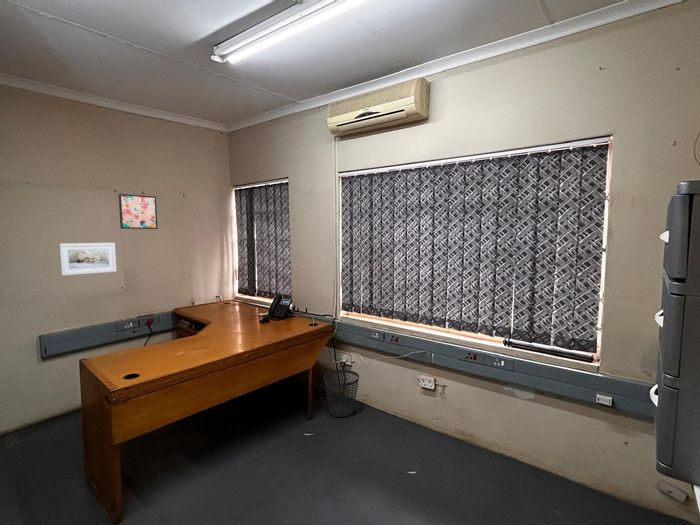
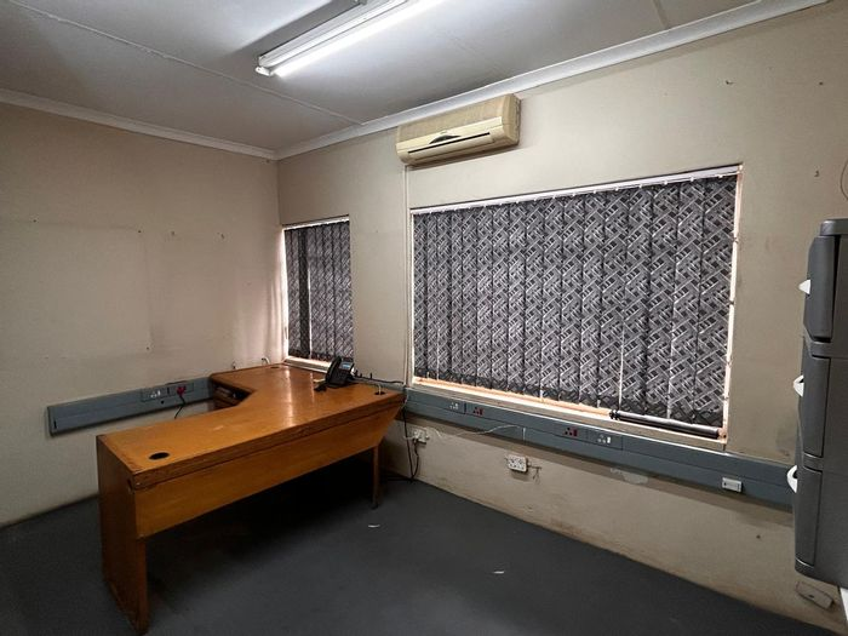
- wastebasket [323,369,360,418]
- wall art [118,193,159,230]
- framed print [58,242,117,277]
